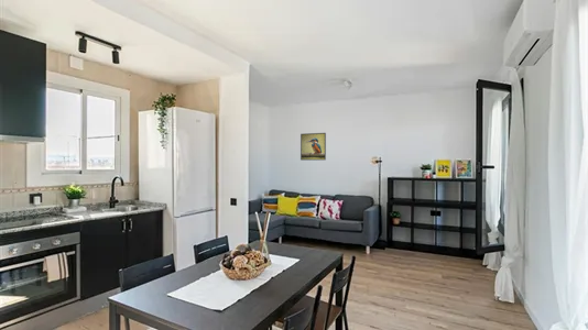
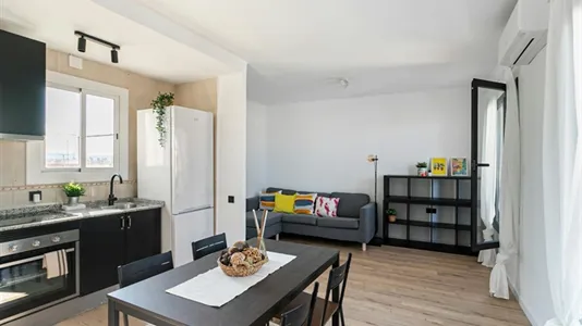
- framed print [300,132,327,162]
